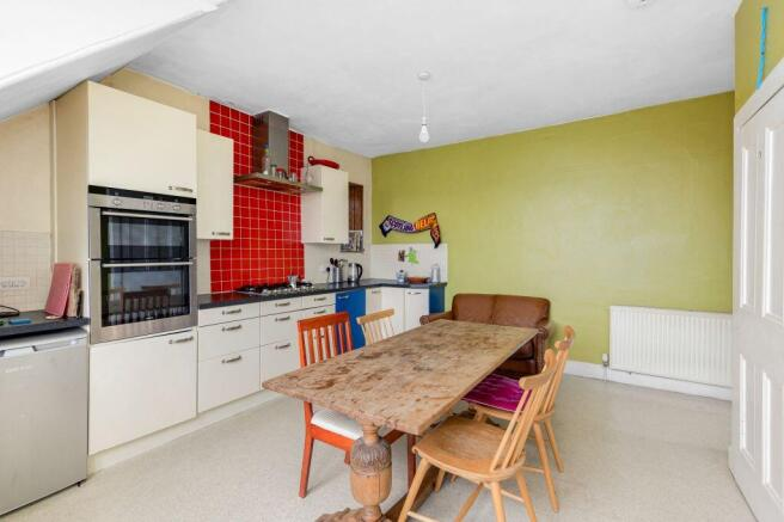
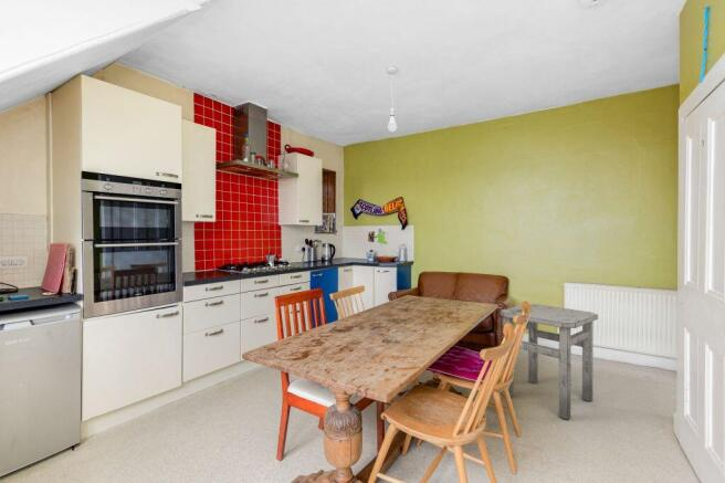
+ side table [500,303,599,421]
